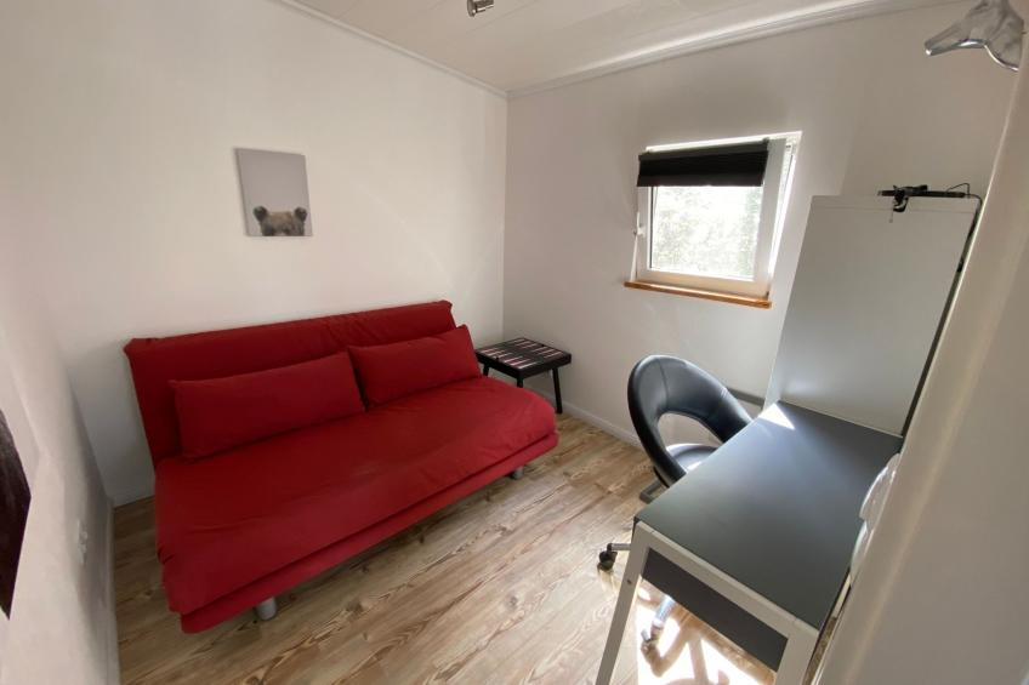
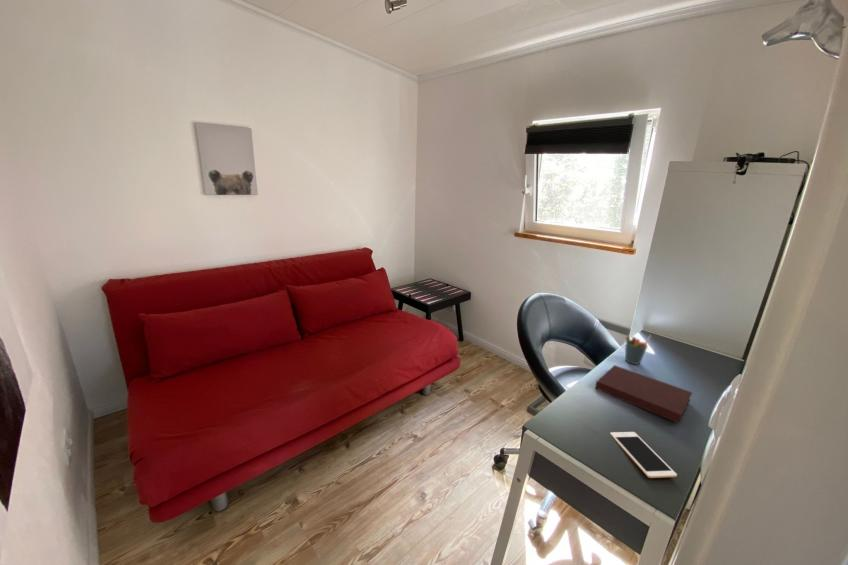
+ pen holder [624,334,652,366]
+ notebook [594,364,694,424]
+ cell phone [609,431,678,479]
